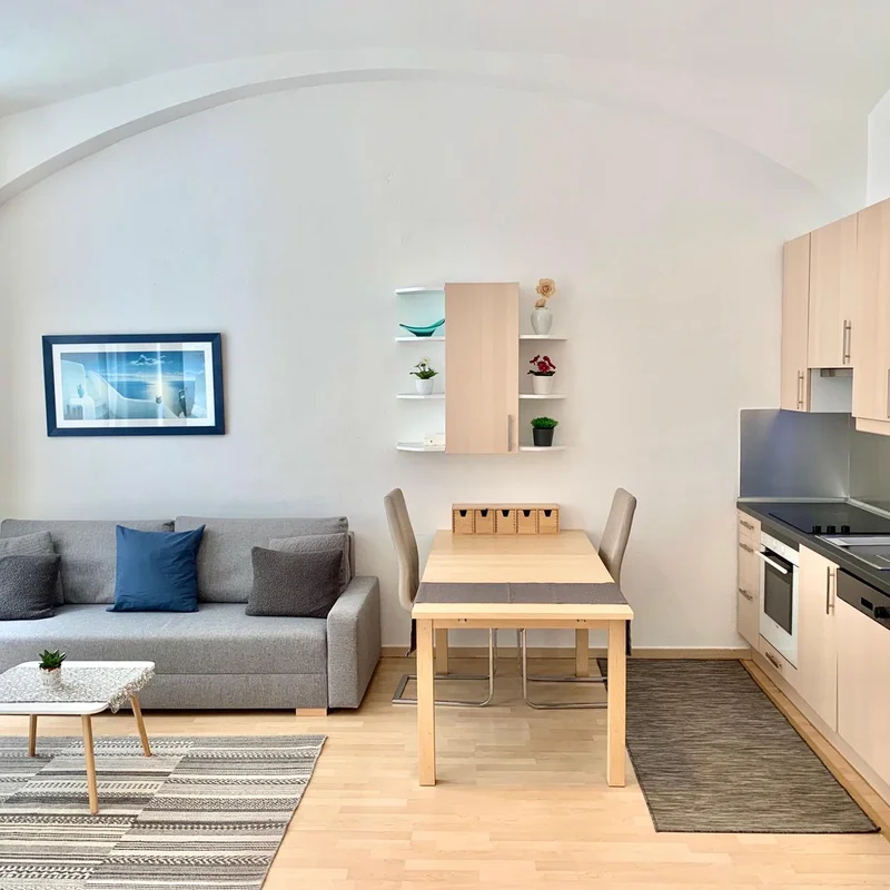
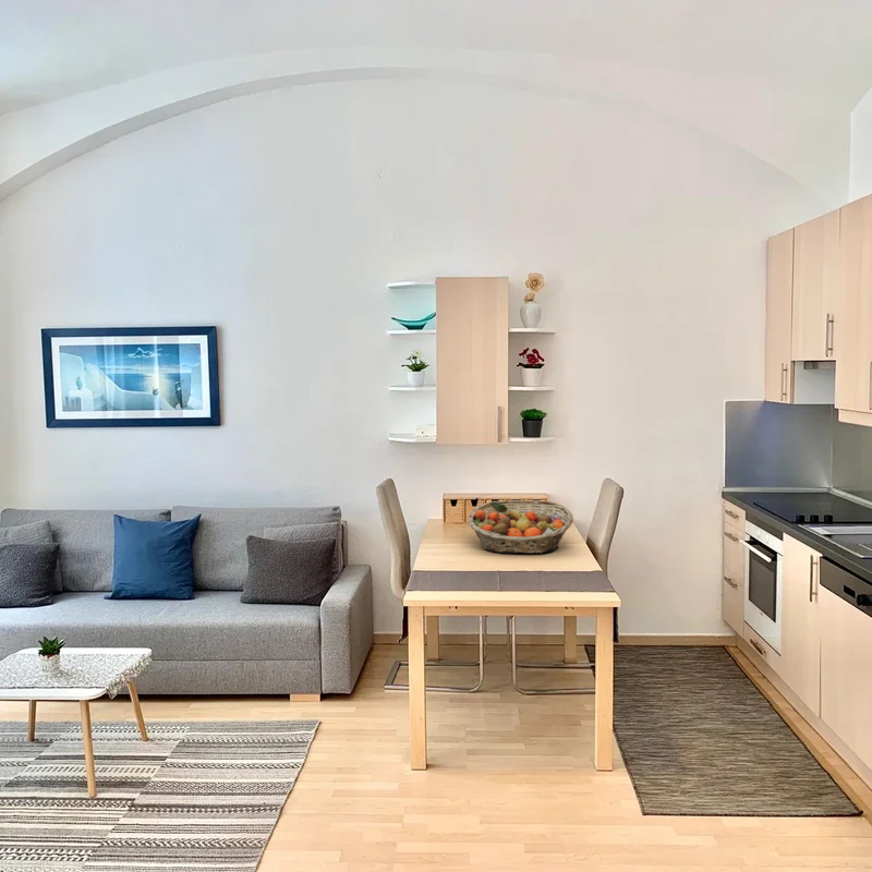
+ fruit basket [467,499,574,555]
